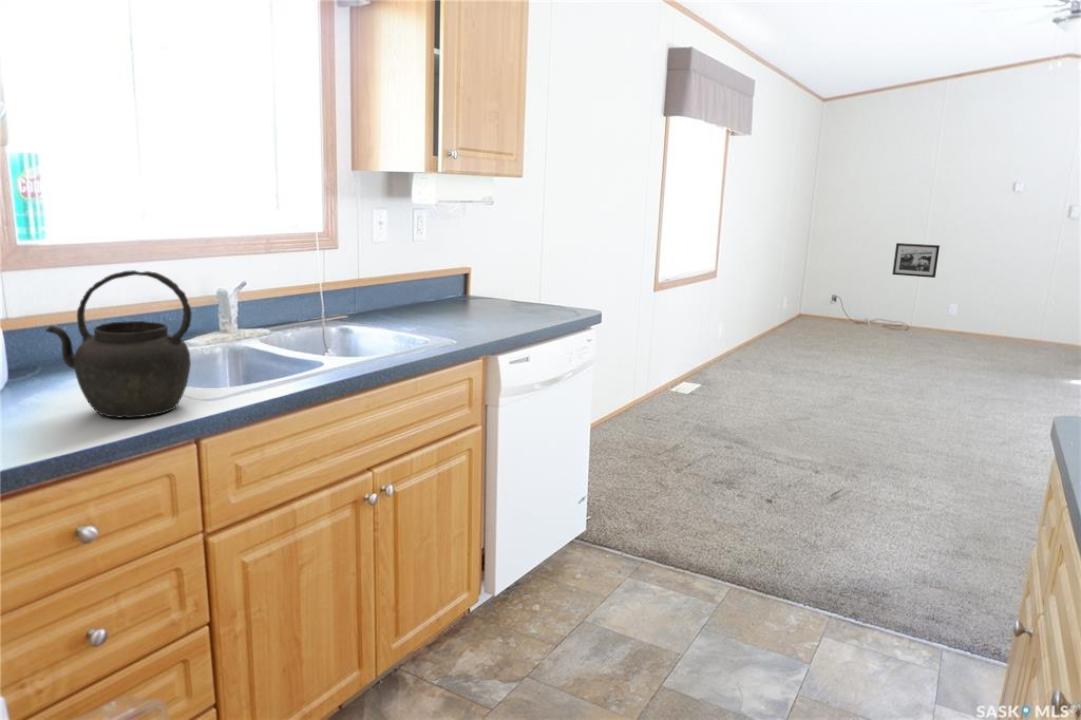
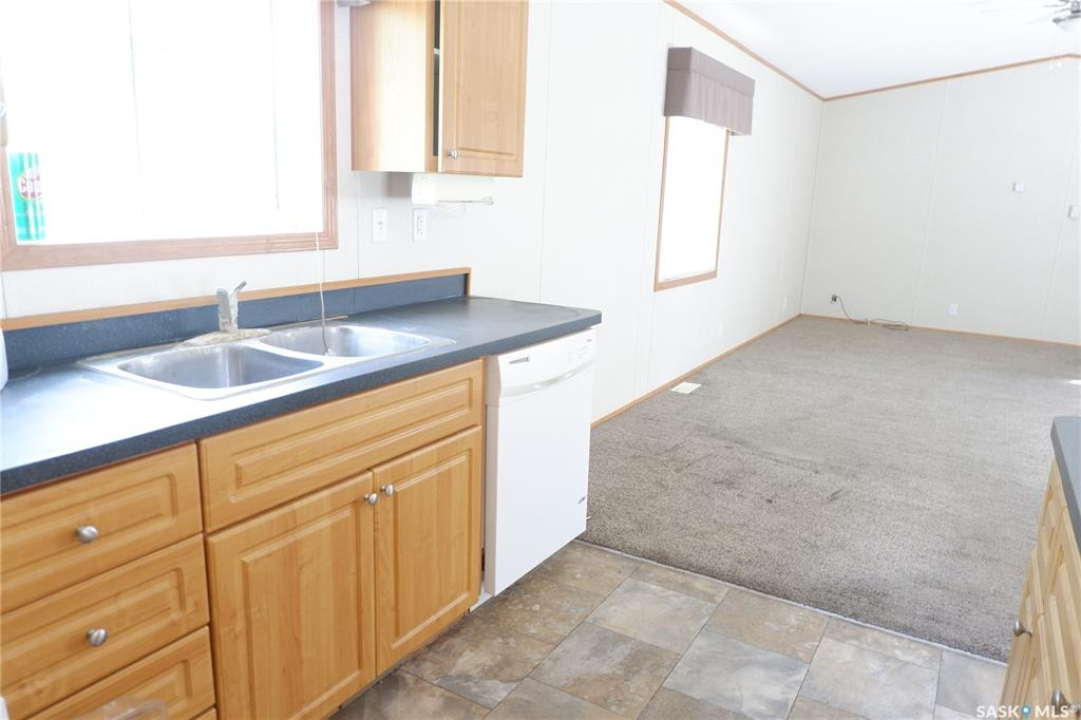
- kettle [44,269,193,419]
- picture frame [891,242,941,279]
